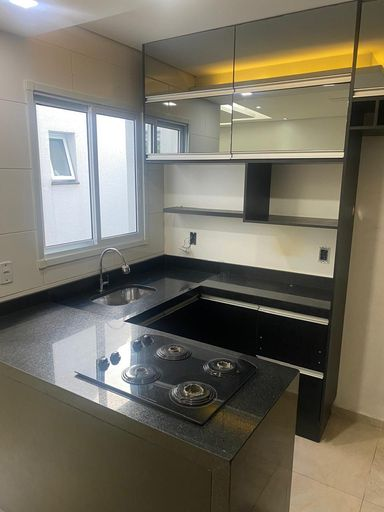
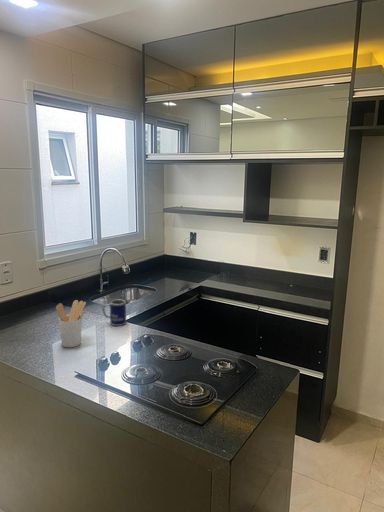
+ utensil holder [55,299,87,348]
+ mug [101,299,127,327]
